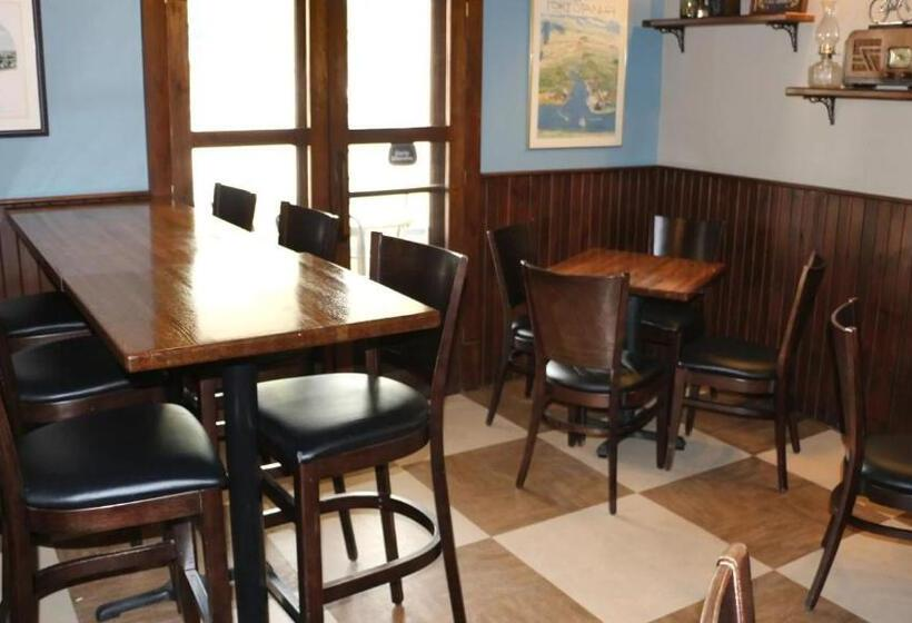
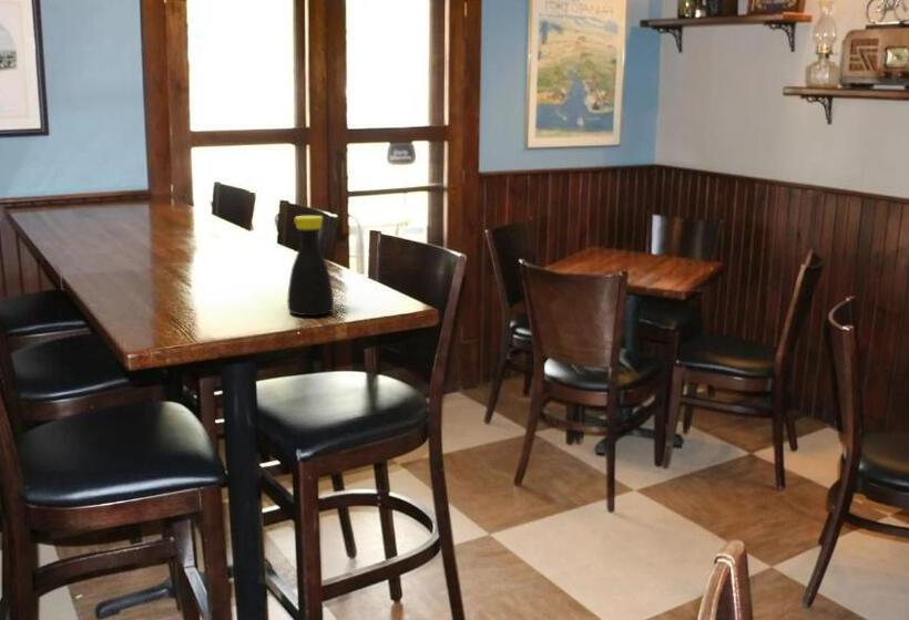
+ bottle [286,215,335,317]
